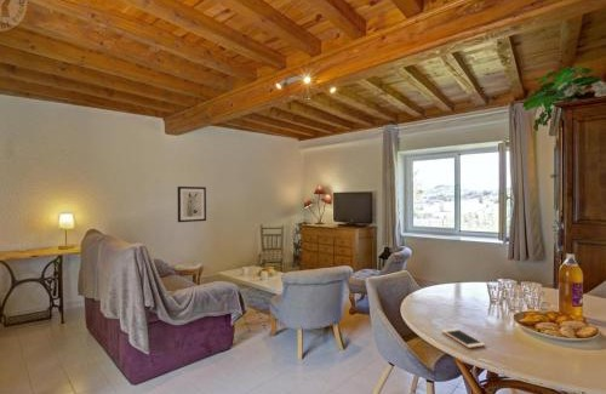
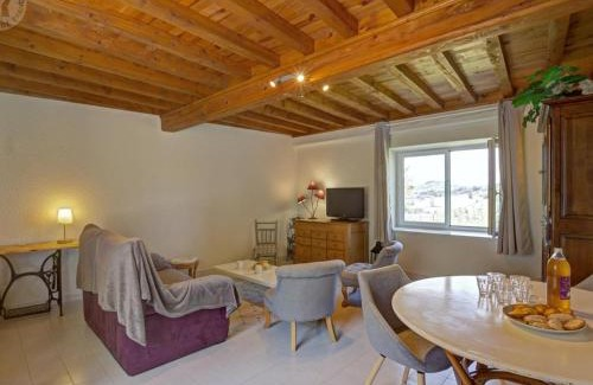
- cell phone [440,327,486,349]
- wall art [177,185,207,223]
